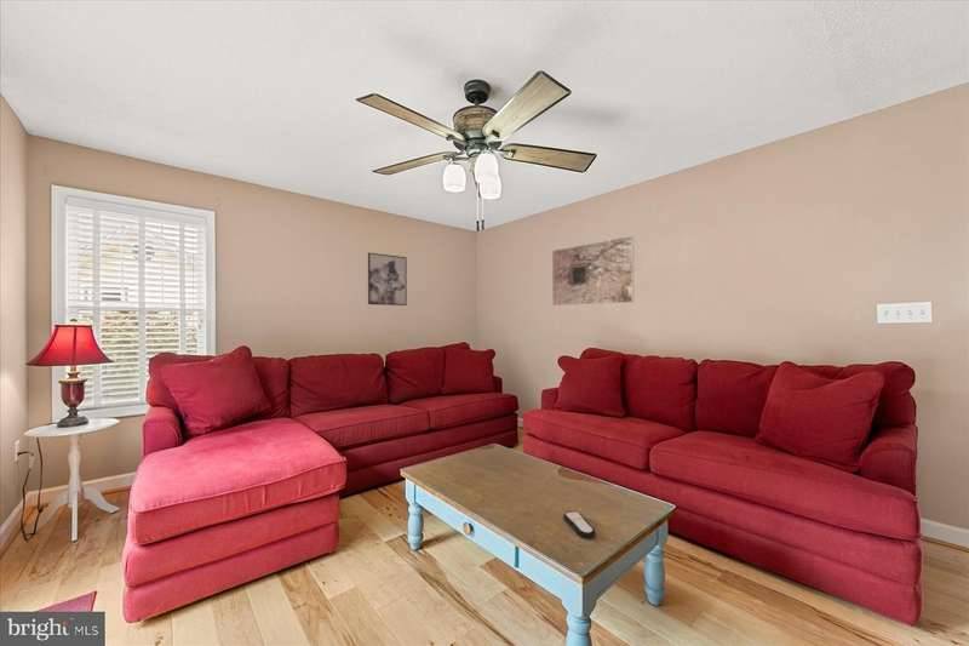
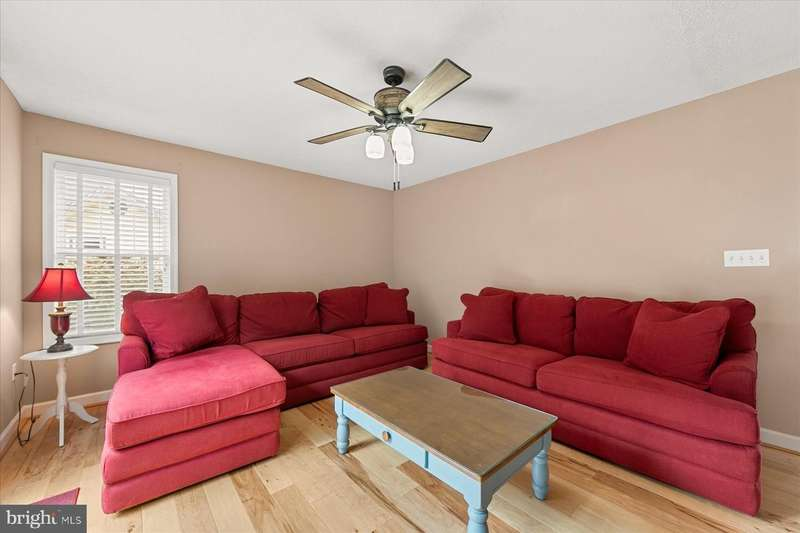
- wall art [367,252,408,307]
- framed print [551,235,635,307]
- remote control [562,510,597,539]
